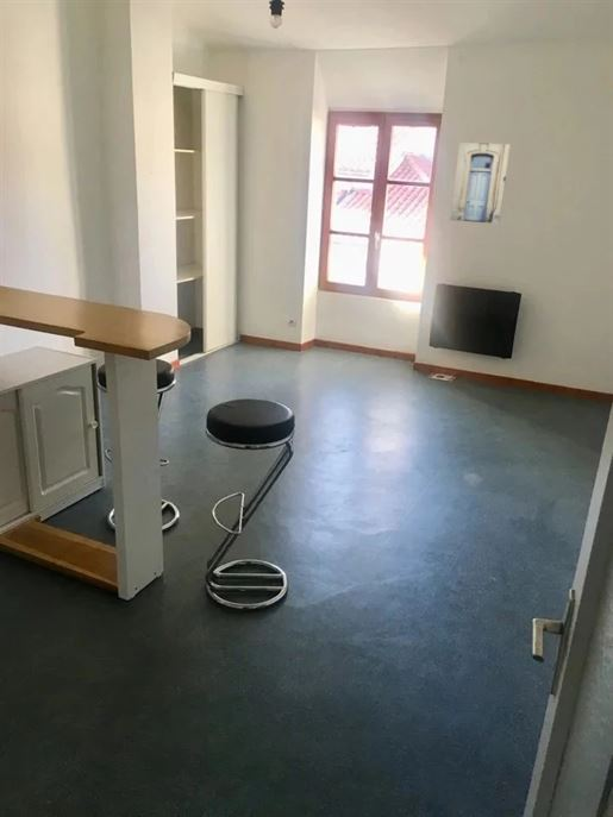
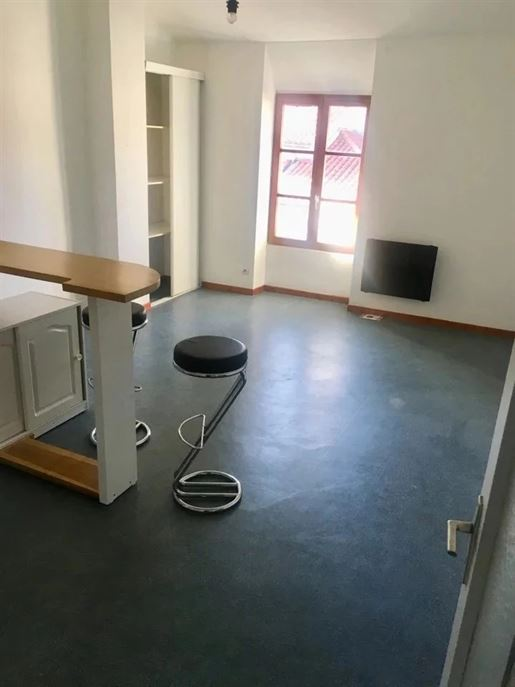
- wall art [449,142,512,225]
